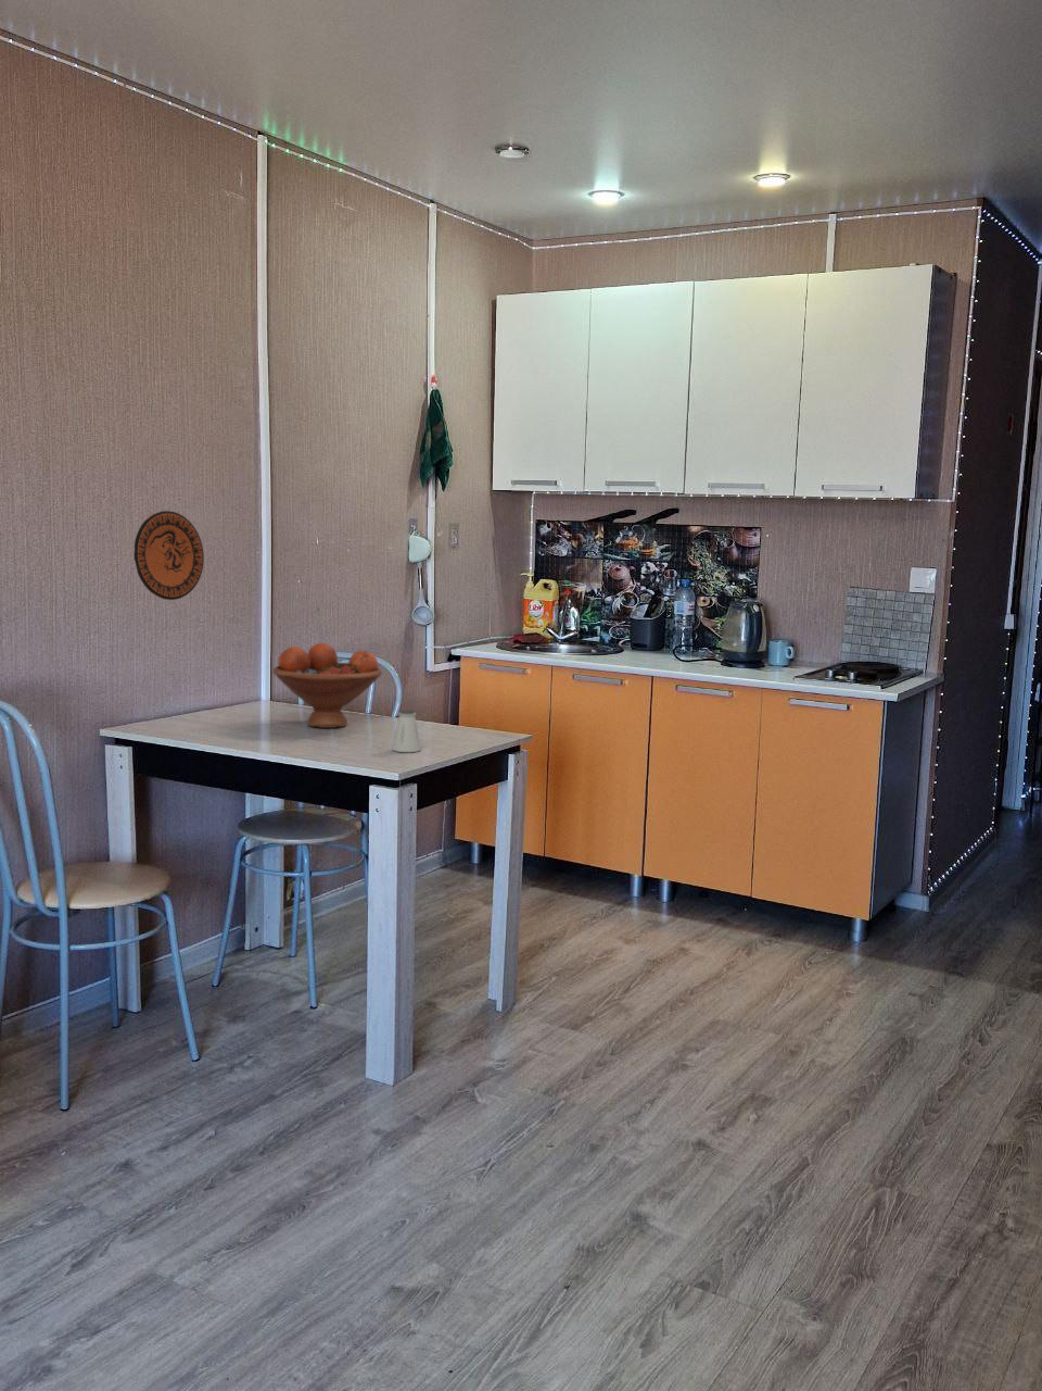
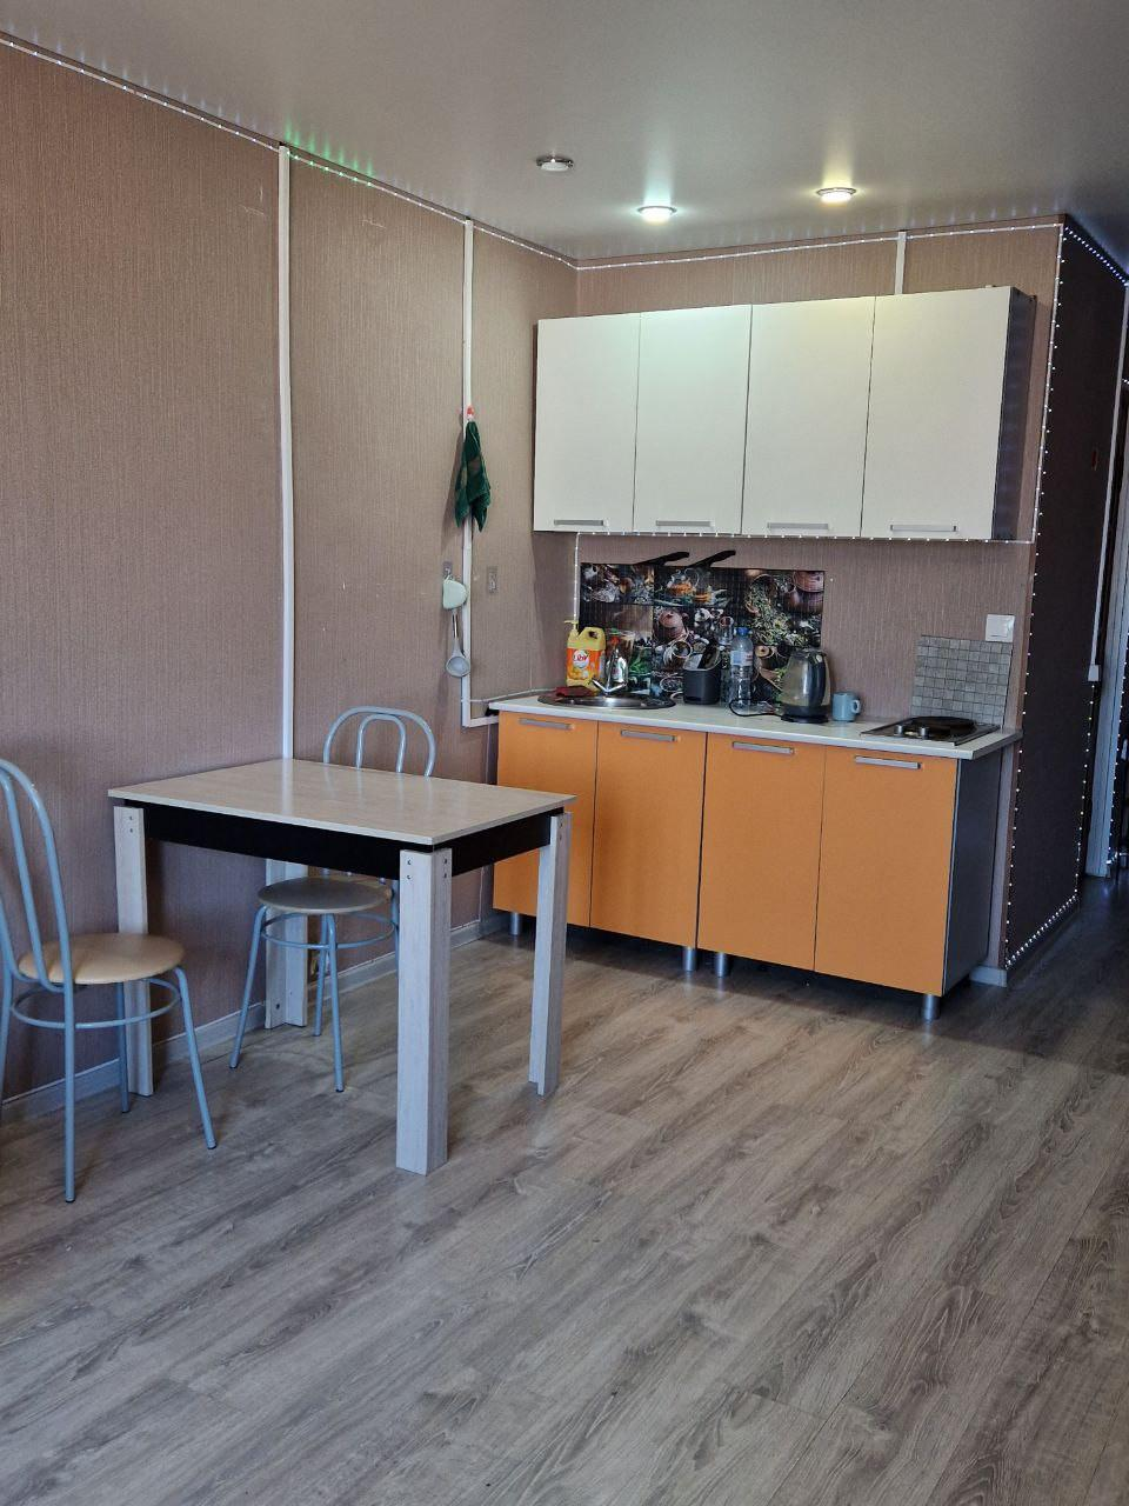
- decorative plate [132,509,205,601]
- fruit bowl [271,642,383,729]
- saltshaker [391,709,422,754]
